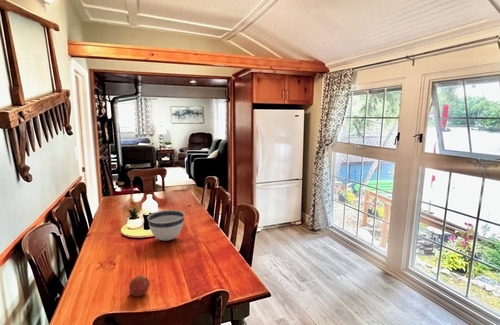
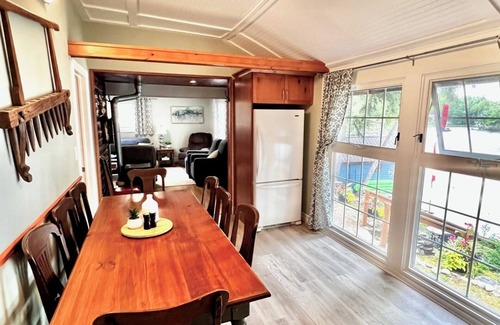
- fruit [128,274,151,297]
- bowl [147,209,185,242]
